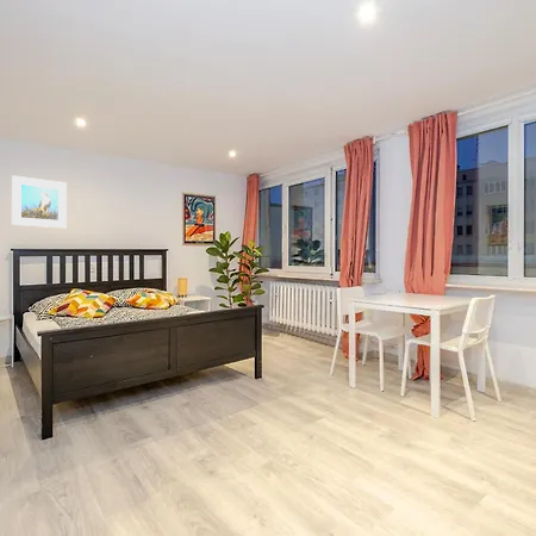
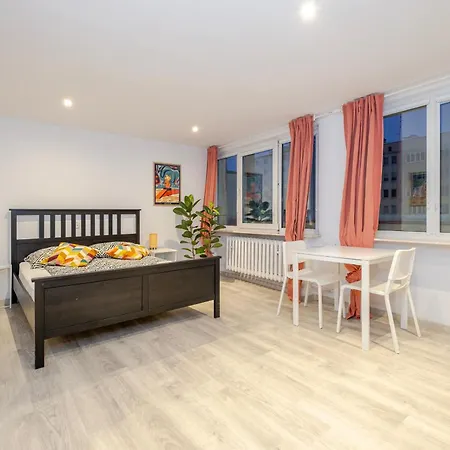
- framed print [11,174,68,229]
